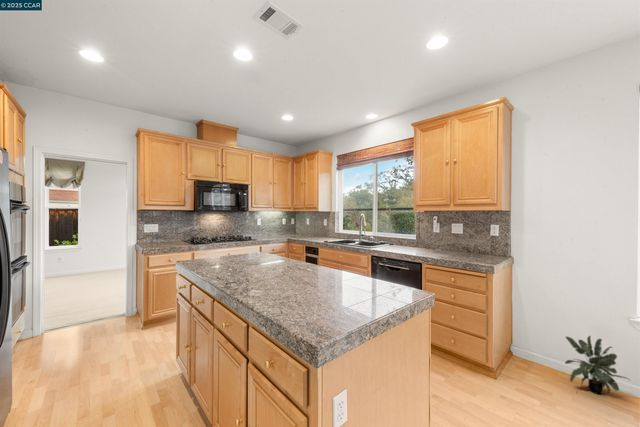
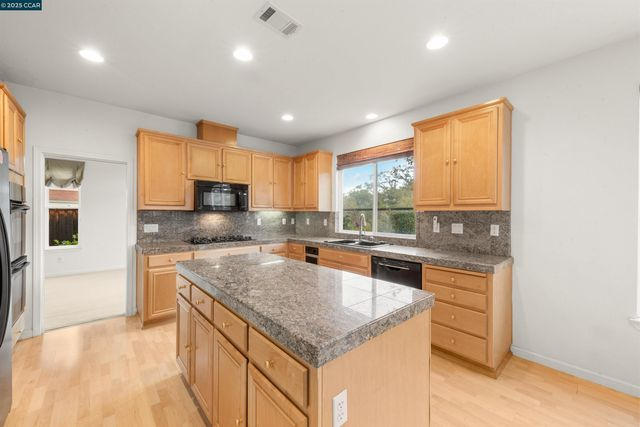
- potted plant [564,335,632,395]
